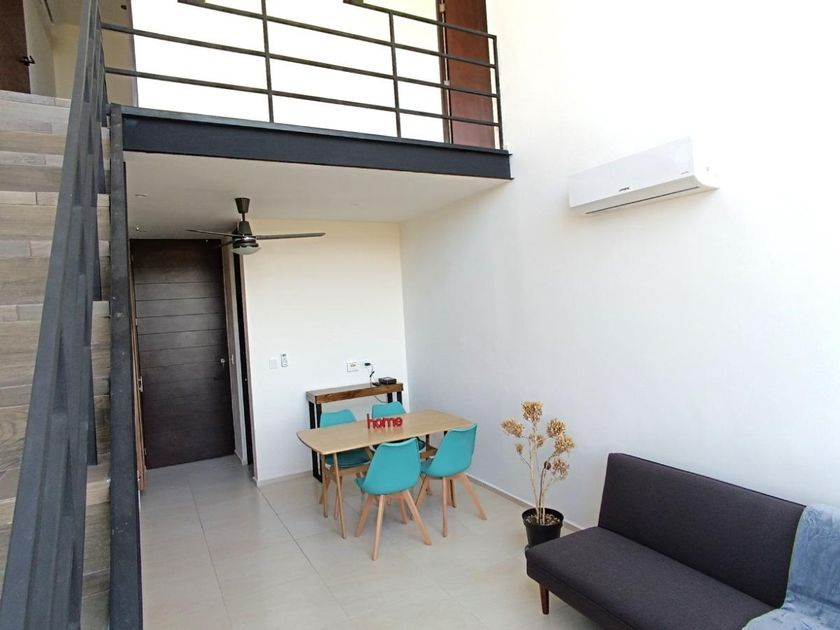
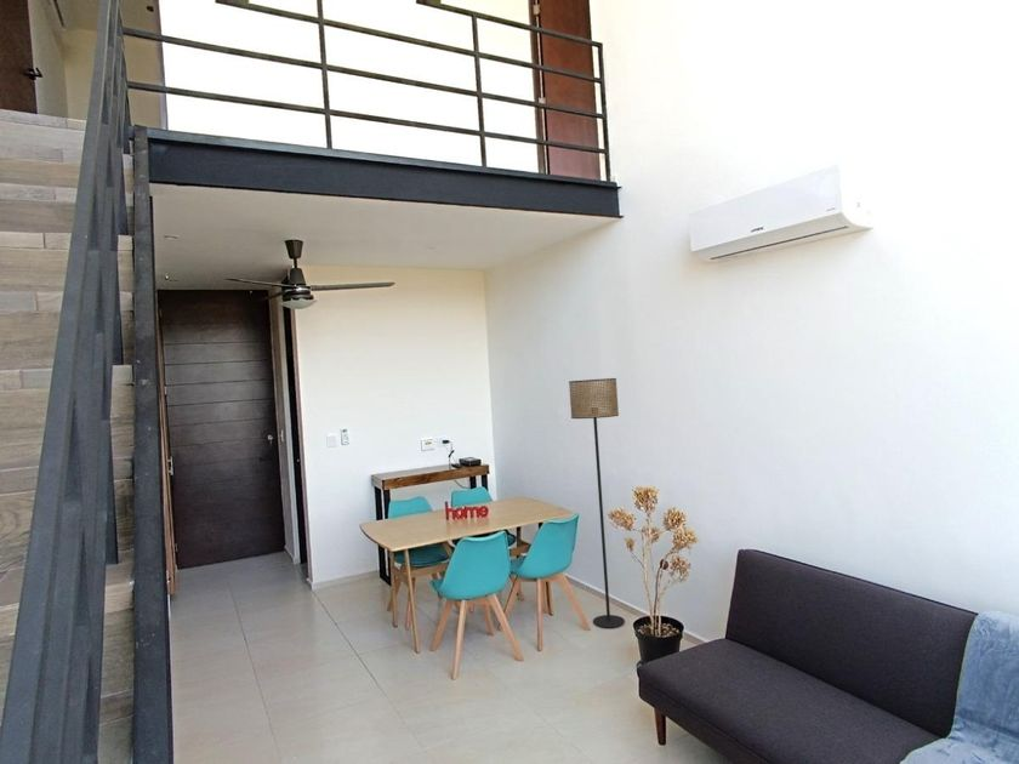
+ floor lamp [568,377,626,629]
